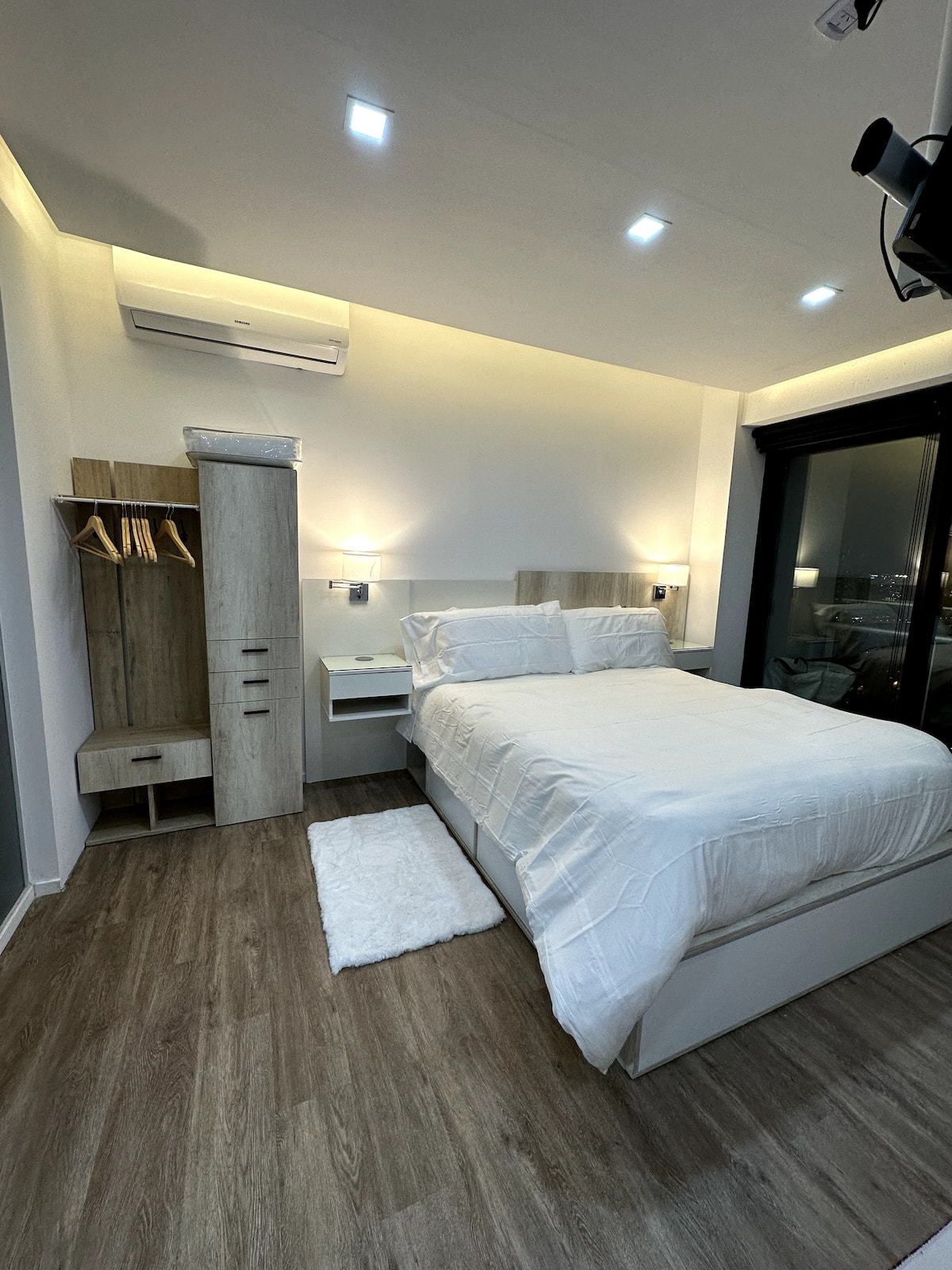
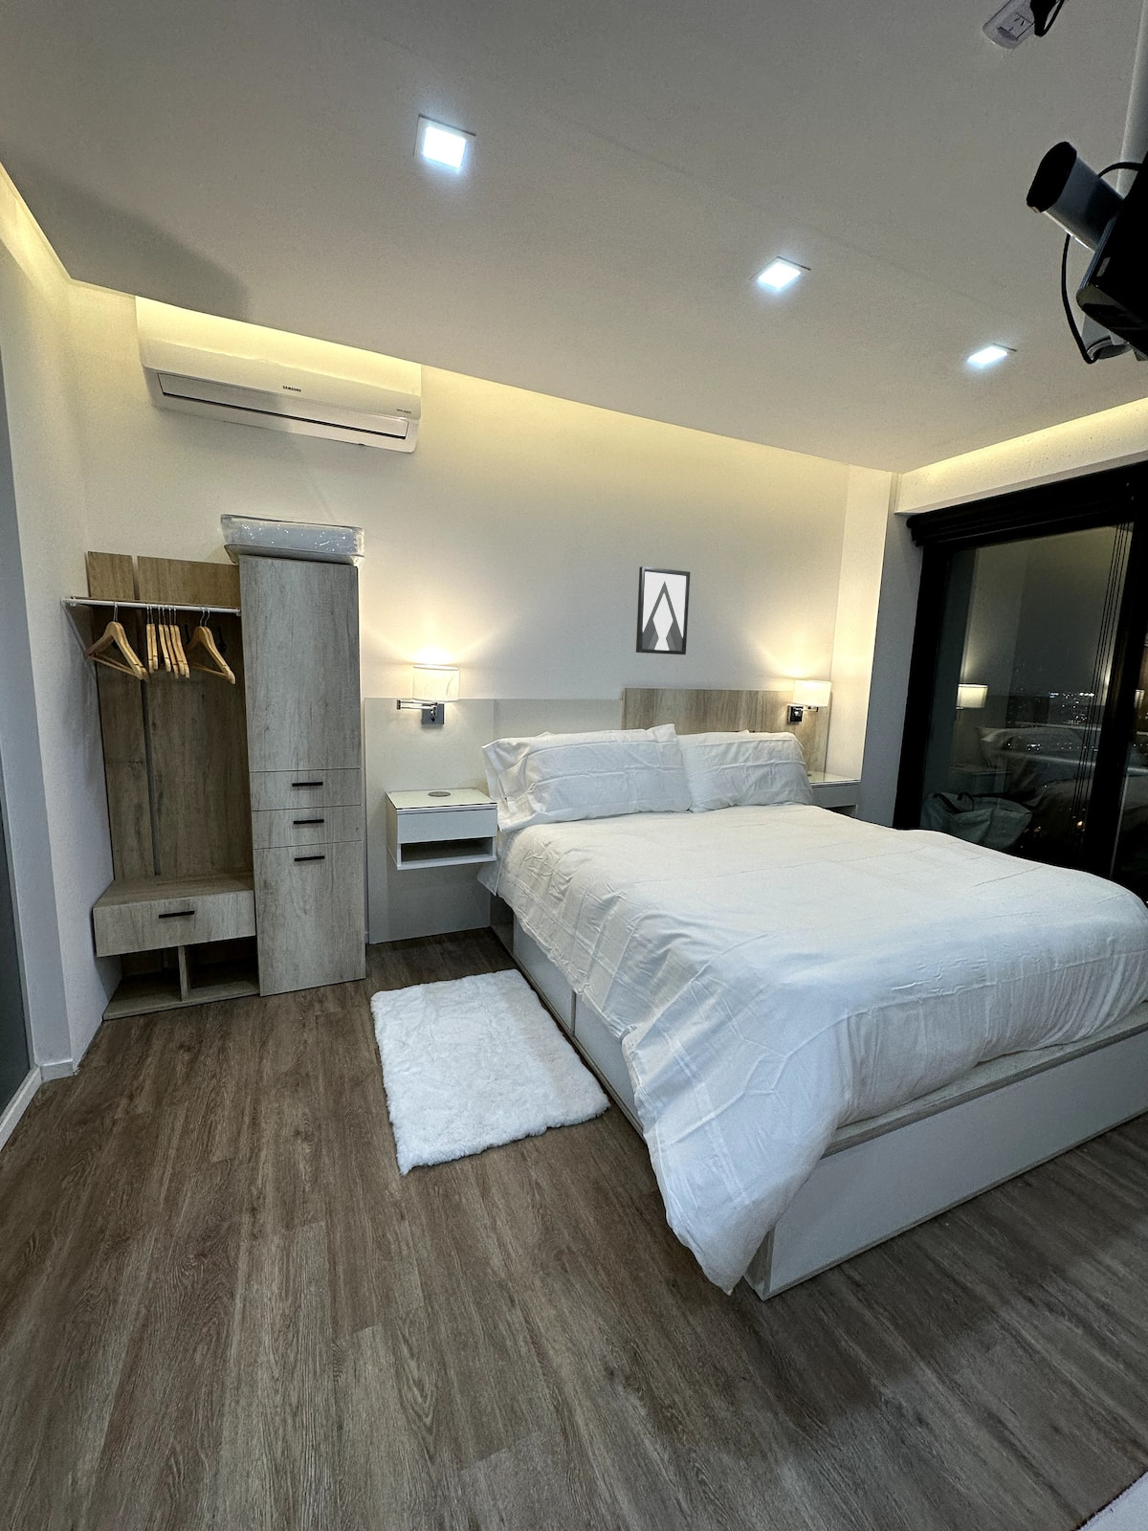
+ wall art [636,565,691,656]
